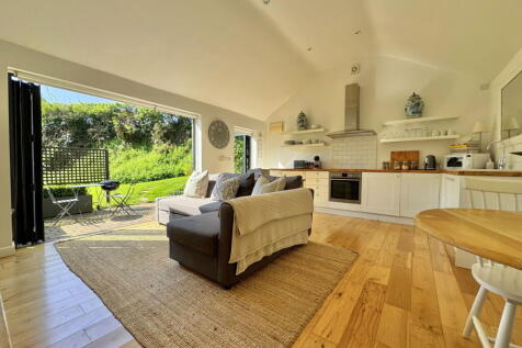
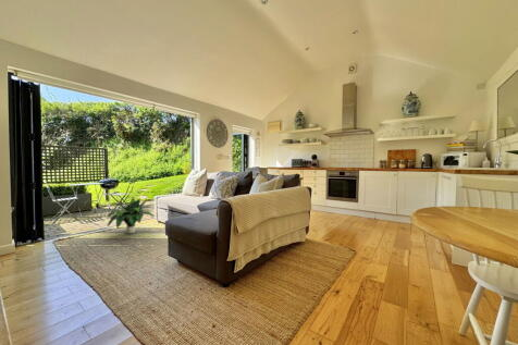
+ potted plant [106,196,157,235]
